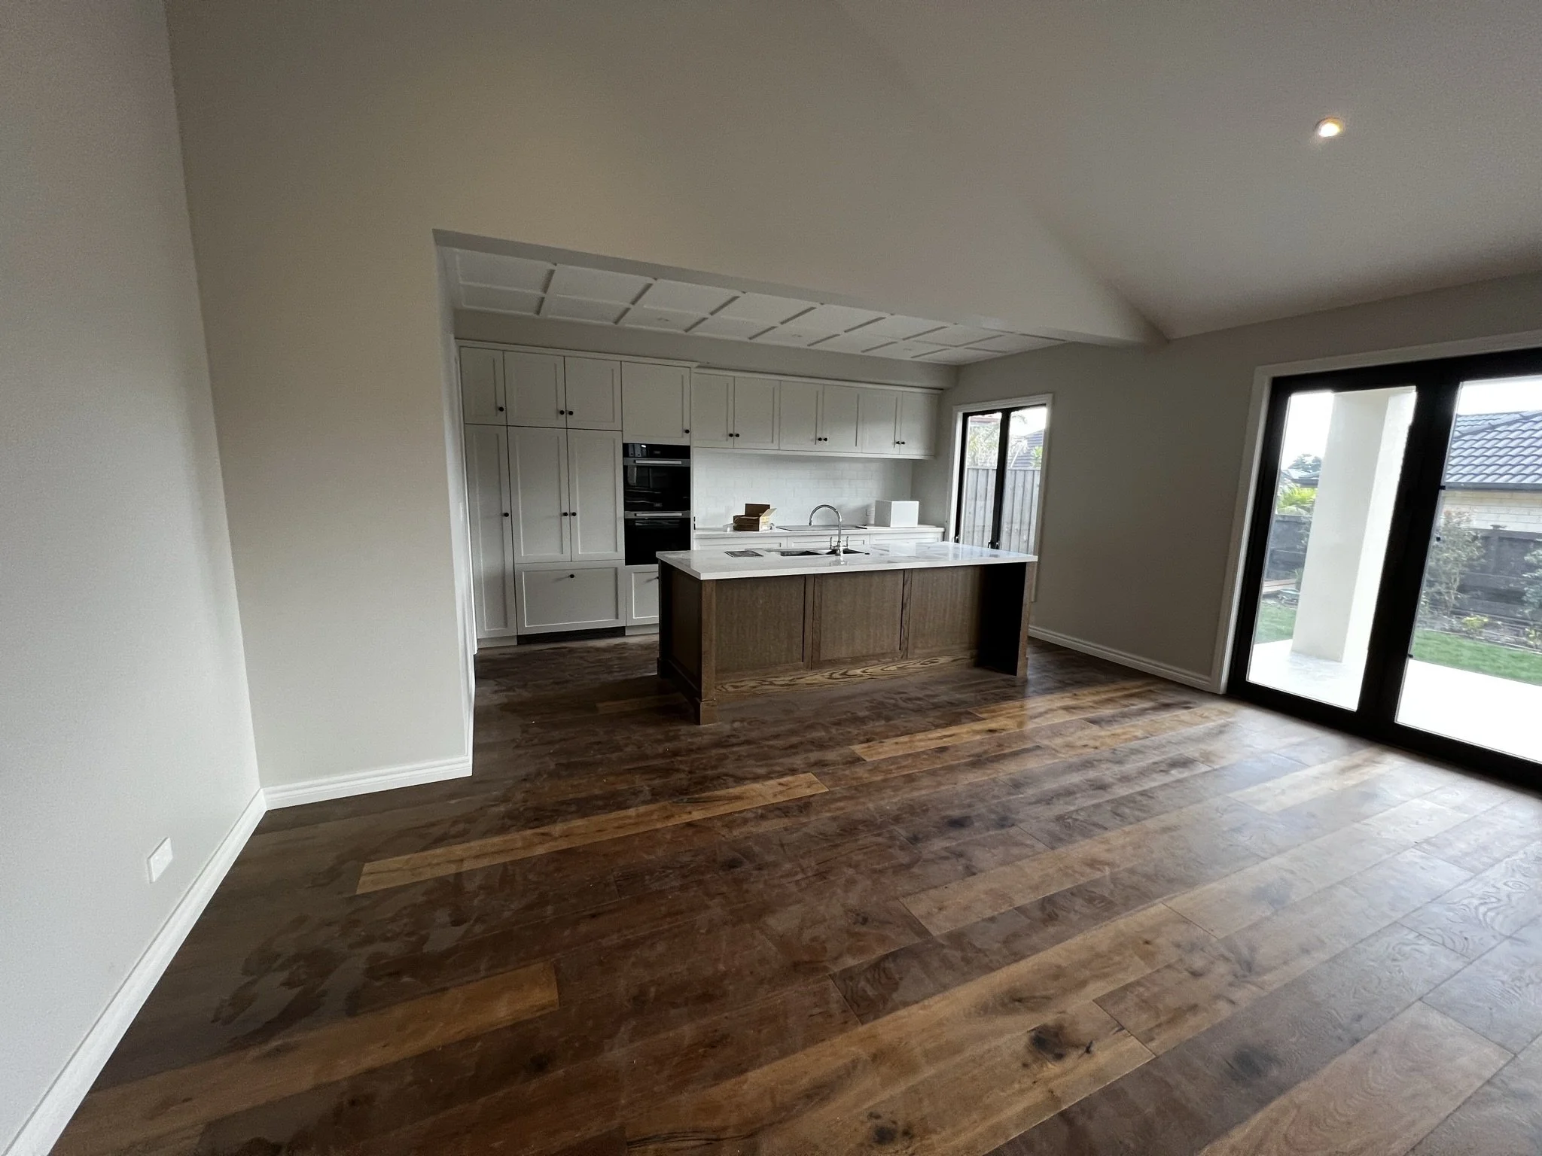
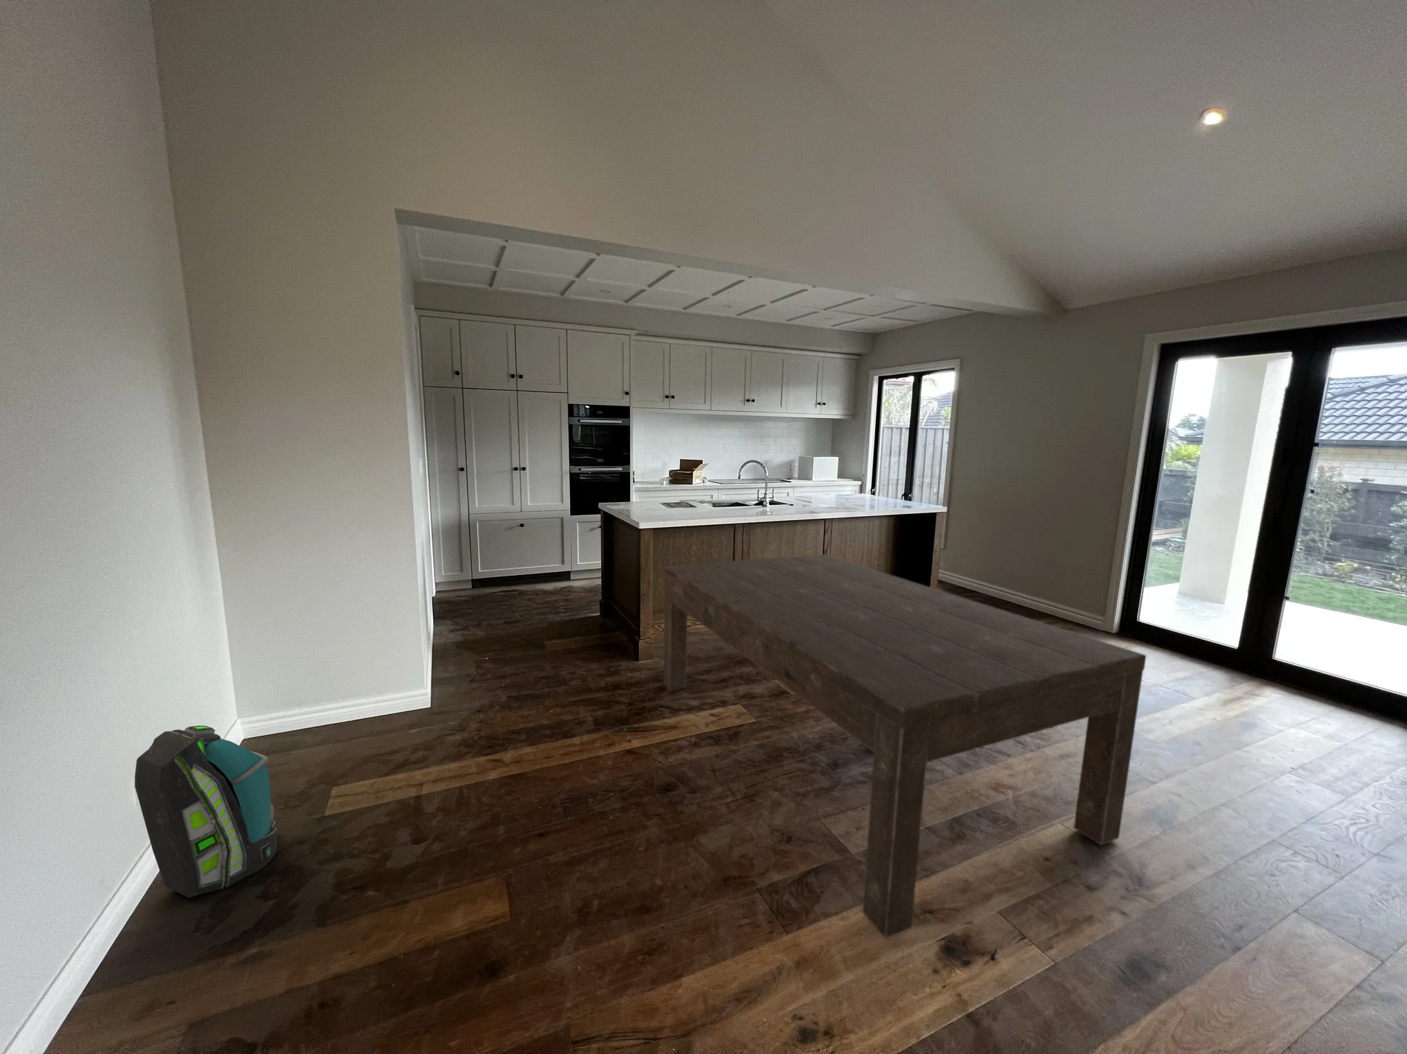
+ dining table [663,554,1147,939]
+ backpack [134,725,278,898]
